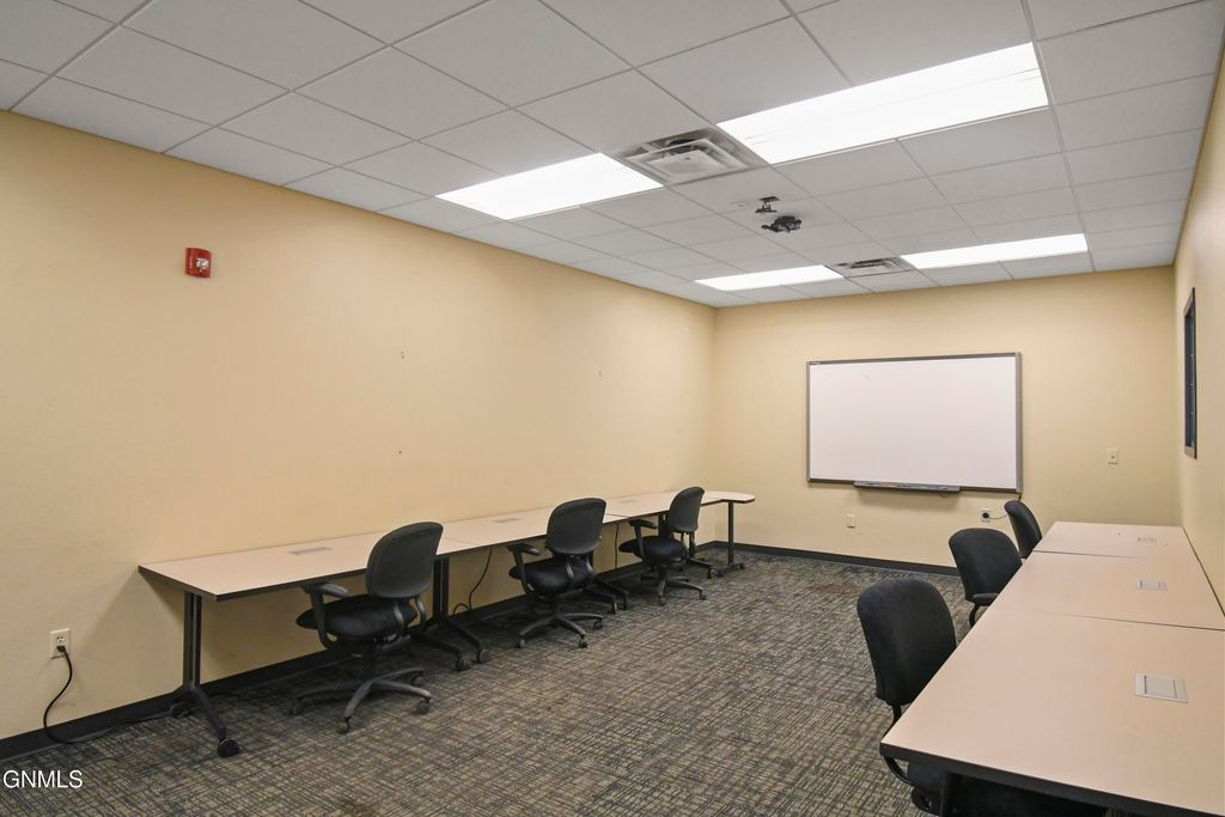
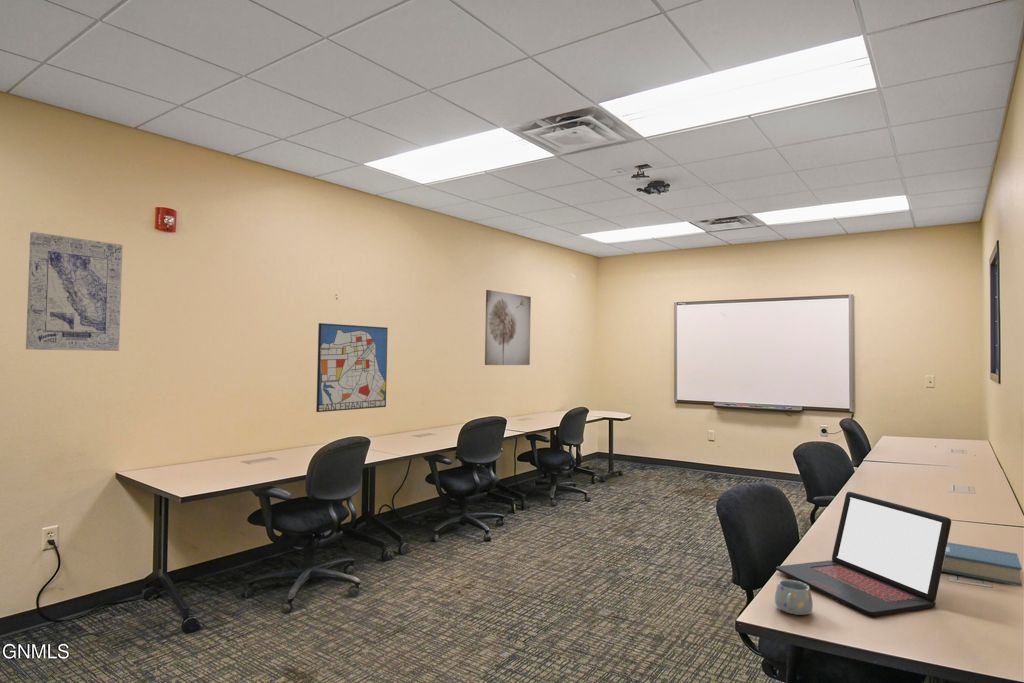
+ wall art [25,231,124,352]
+ wall art [315,322,389,413]
+ mug [774,579,814,616]
+ wall art [484,289,532,366]
+ book [941,541,1023,588]
+ laptop [775,491,952,617]
